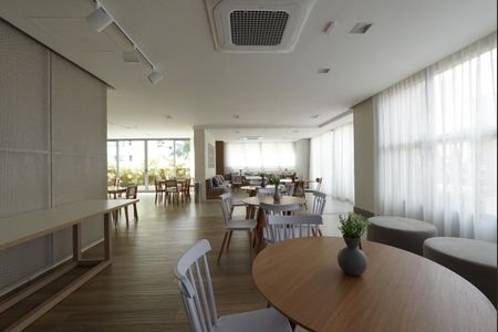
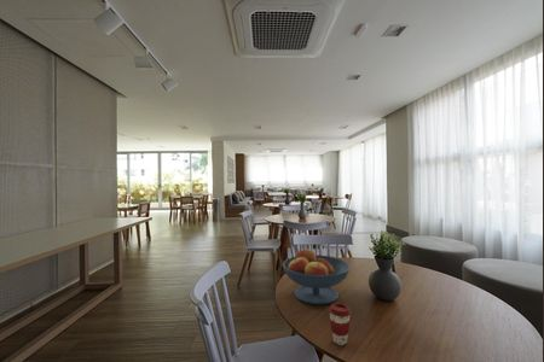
+ fruit bowl [282,247,352,305]
+ coffee cup [328,302,352,346]
